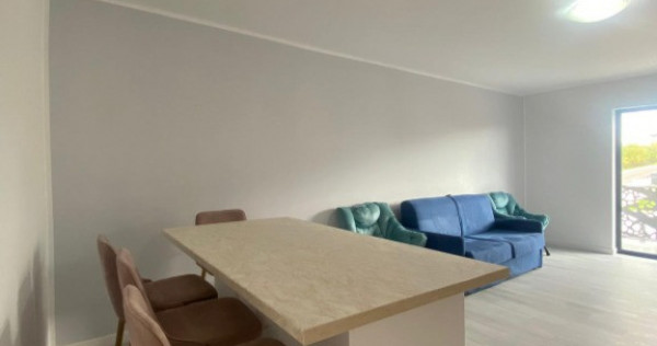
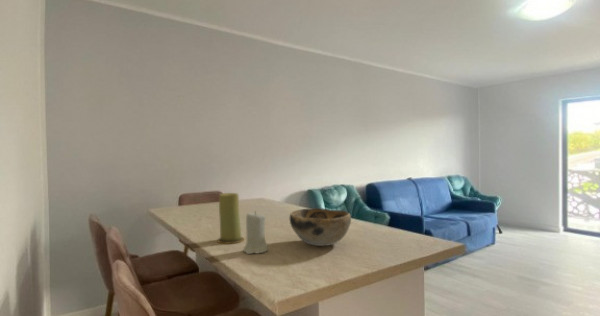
+ decorative bowl [289,207,352,247]
+ candle [216,192,245,245]
+ candle [242,210,269,255]
